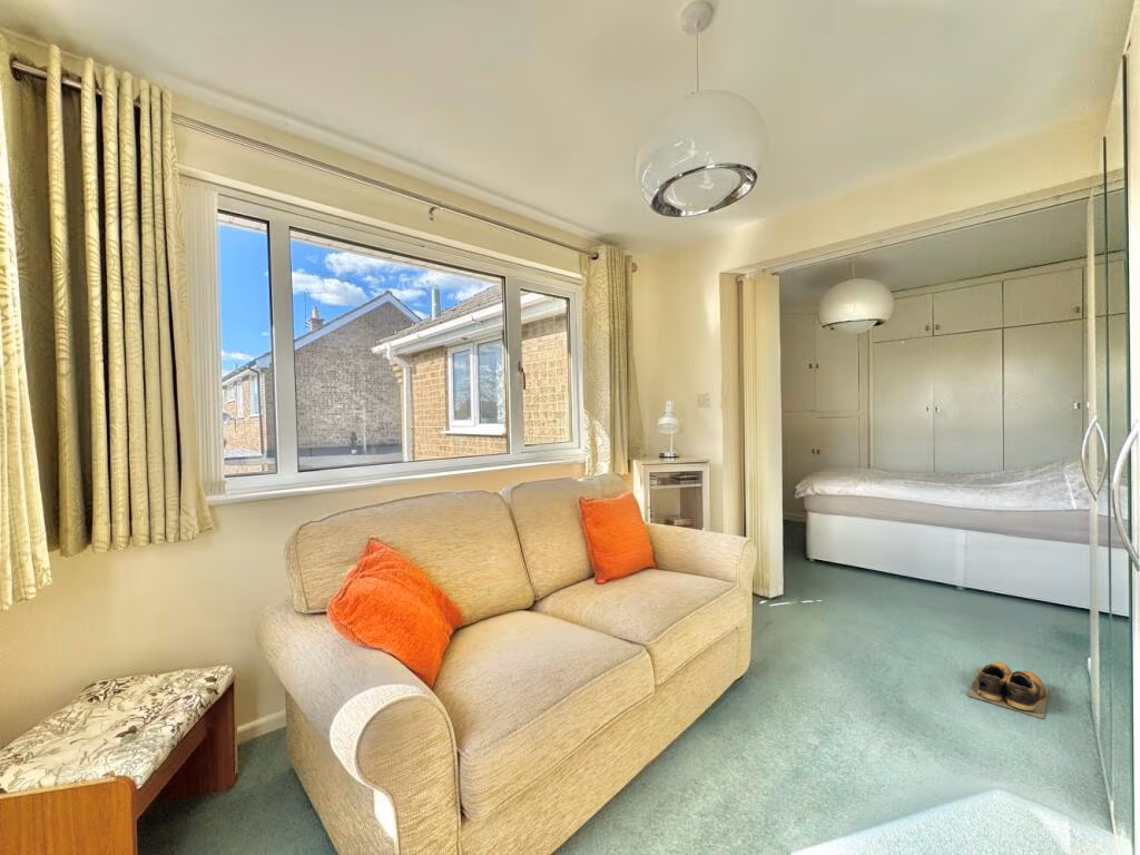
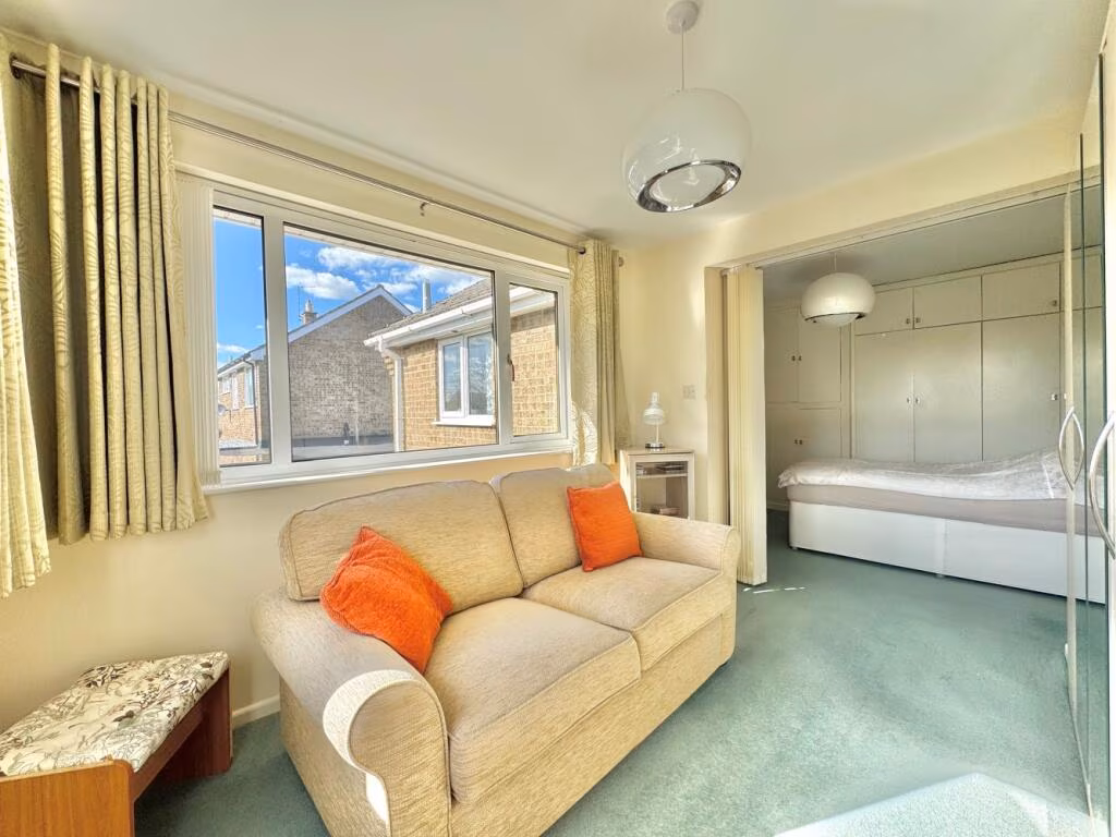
- shoes [966,660,1049,720]
